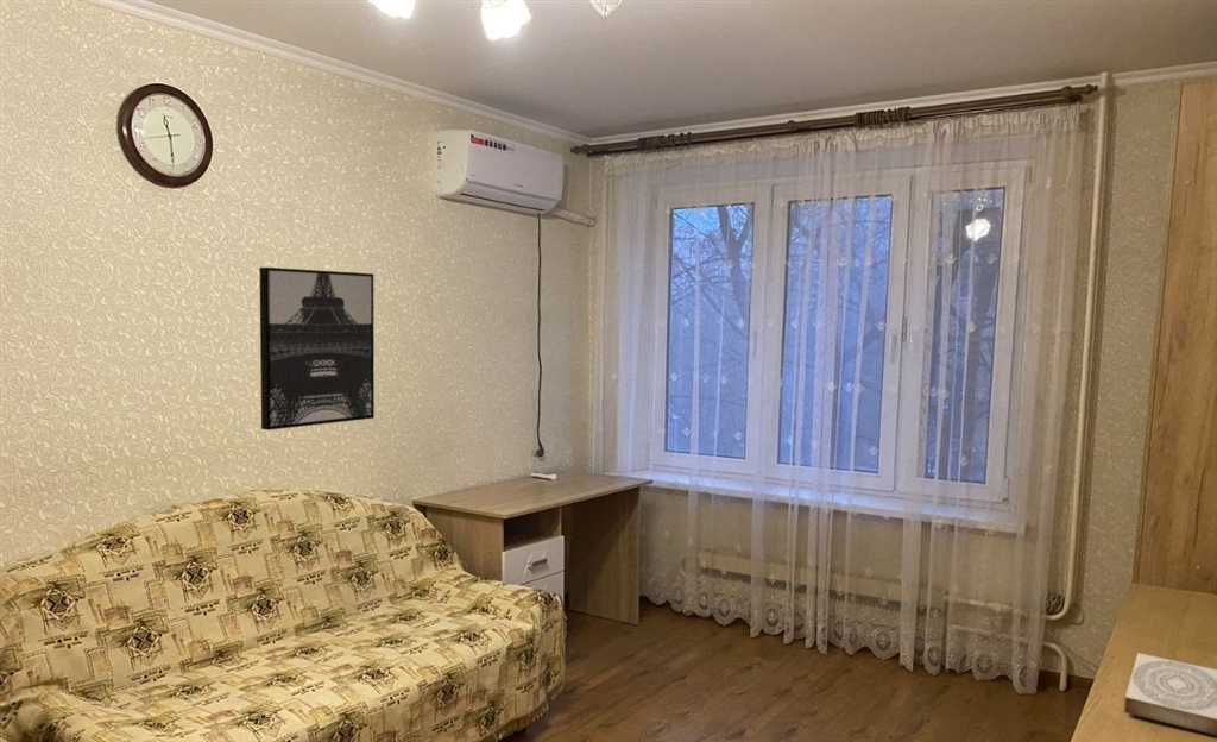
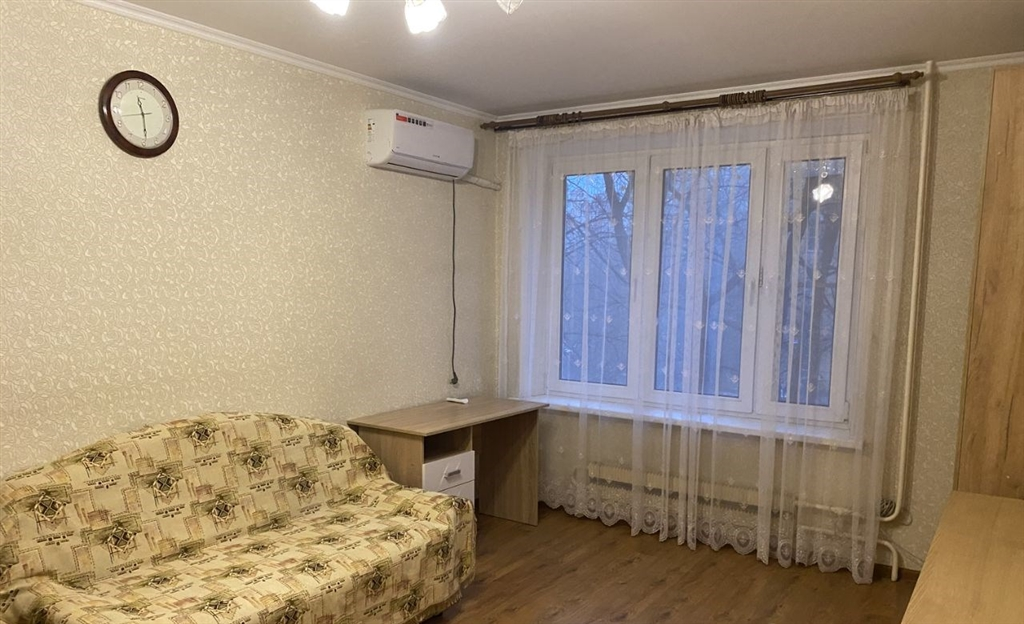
- wall art [258,266,376,432]
- book [1123,652,1217,737]
